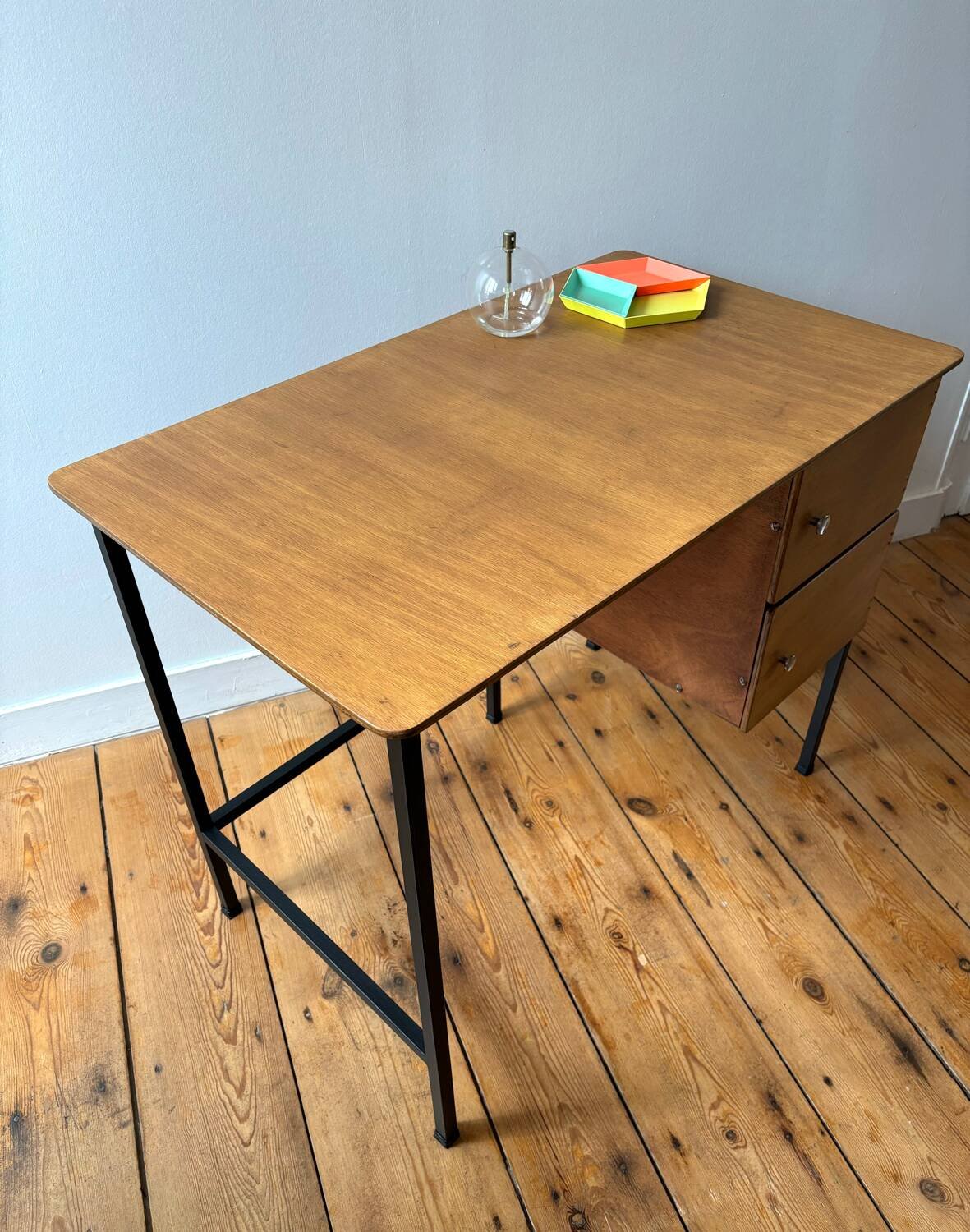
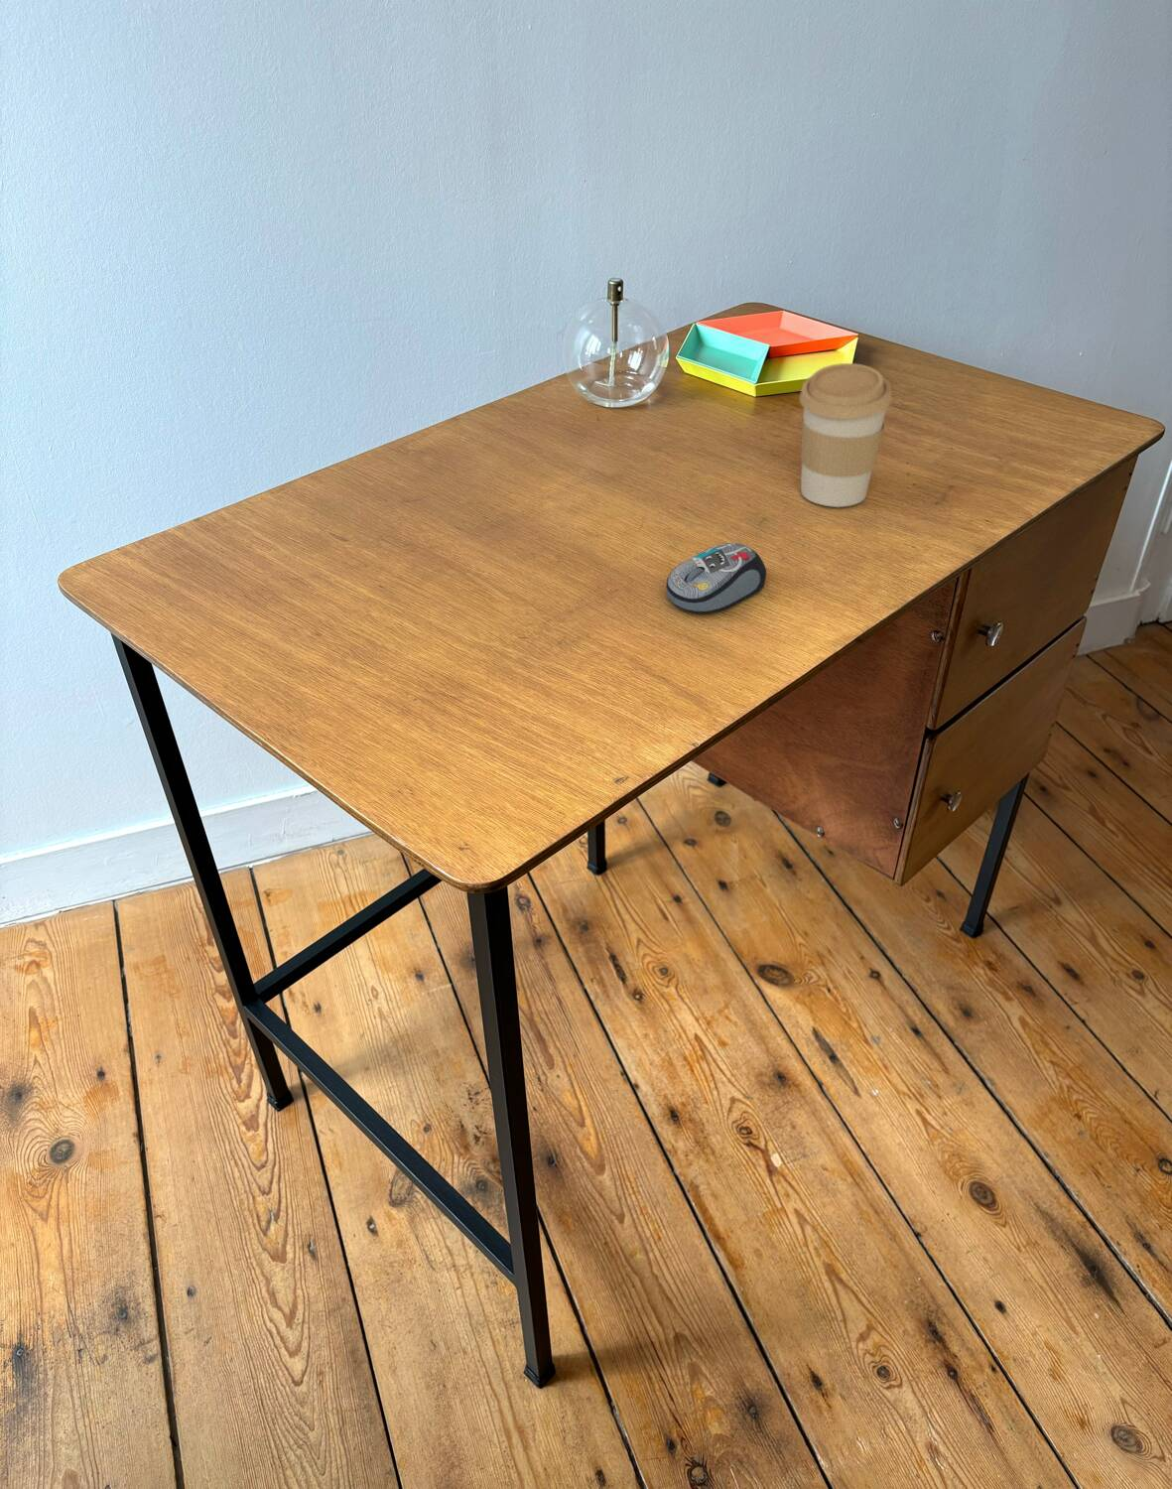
+ computer mouse [665,541,767,614]
+ coffee cup [799,363,893,509]
